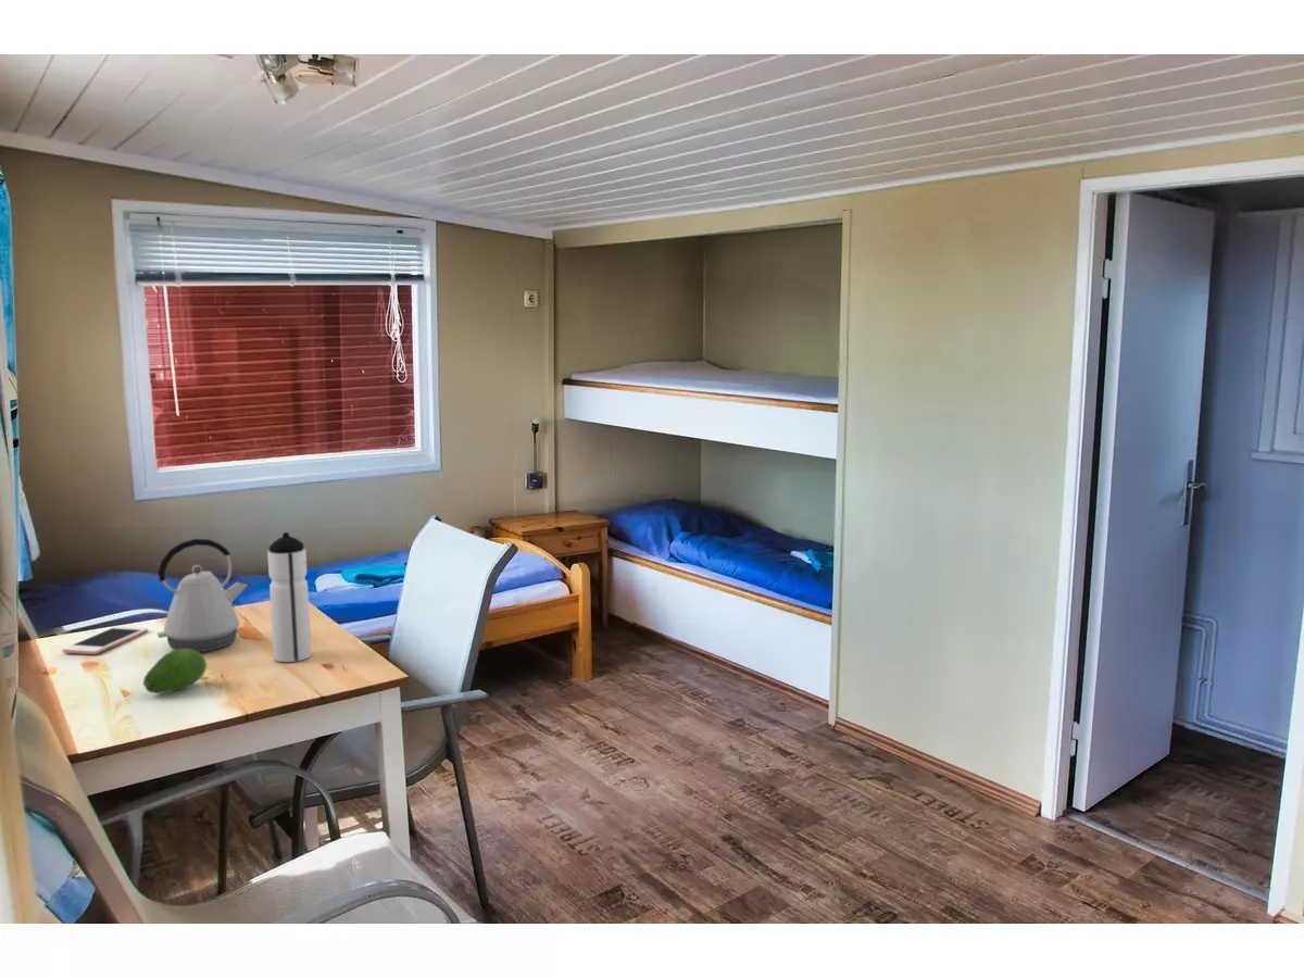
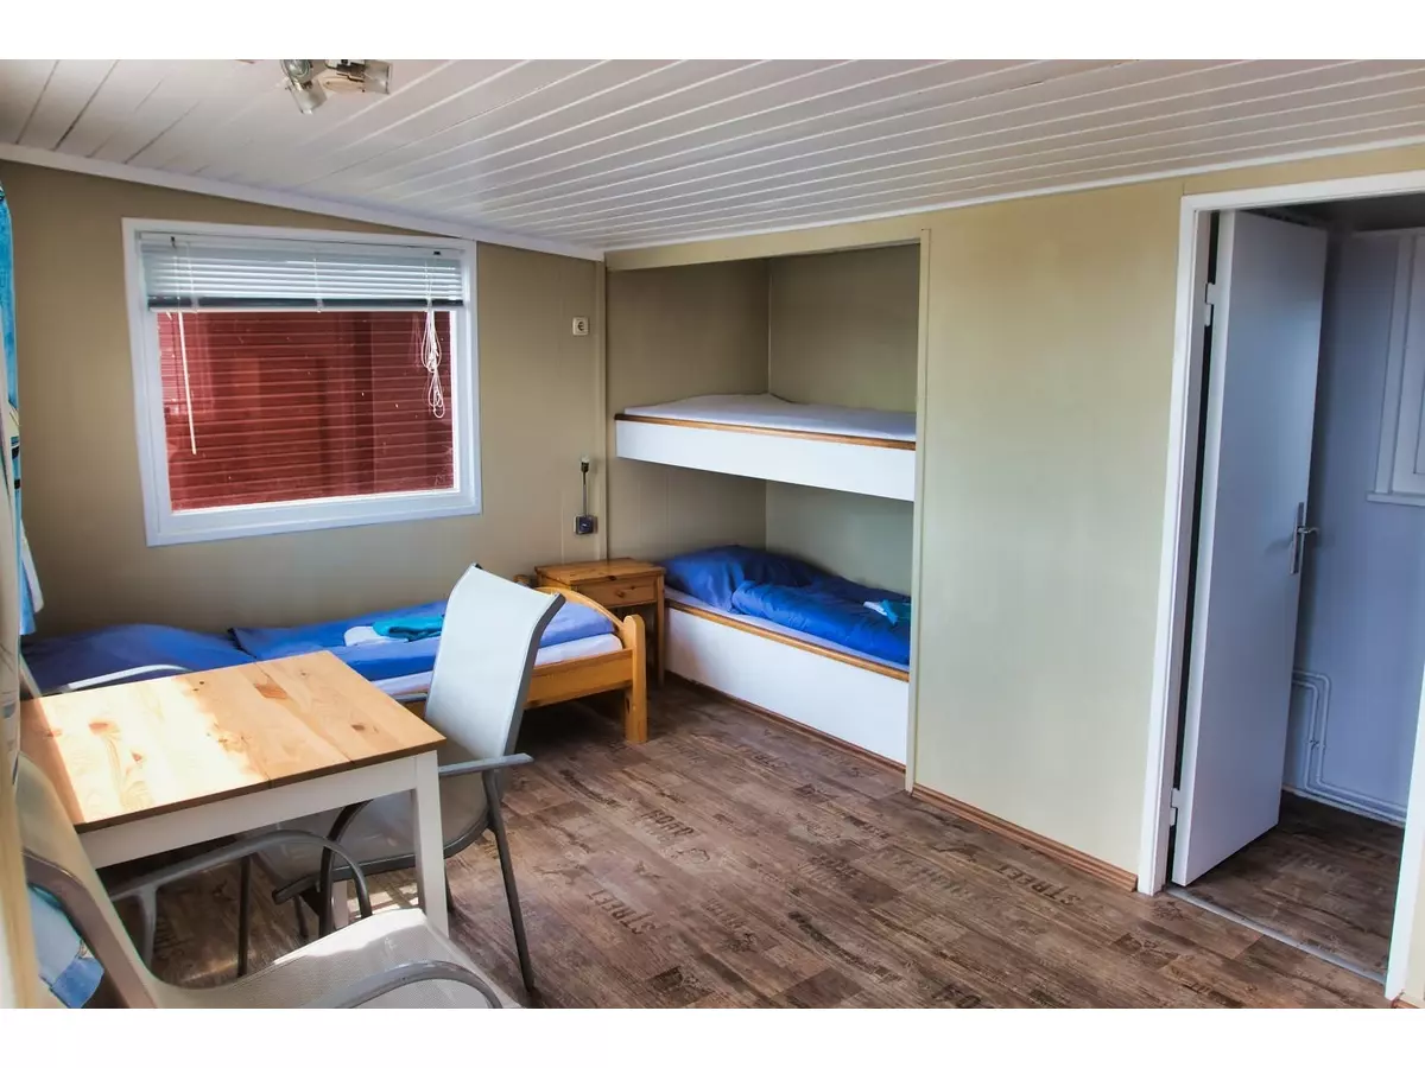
- cell phone [61,625,149,655]
- kettle [156,538,248,653]
- water bottle [266,531,313,663]
- fruit [142,649,208,694]
